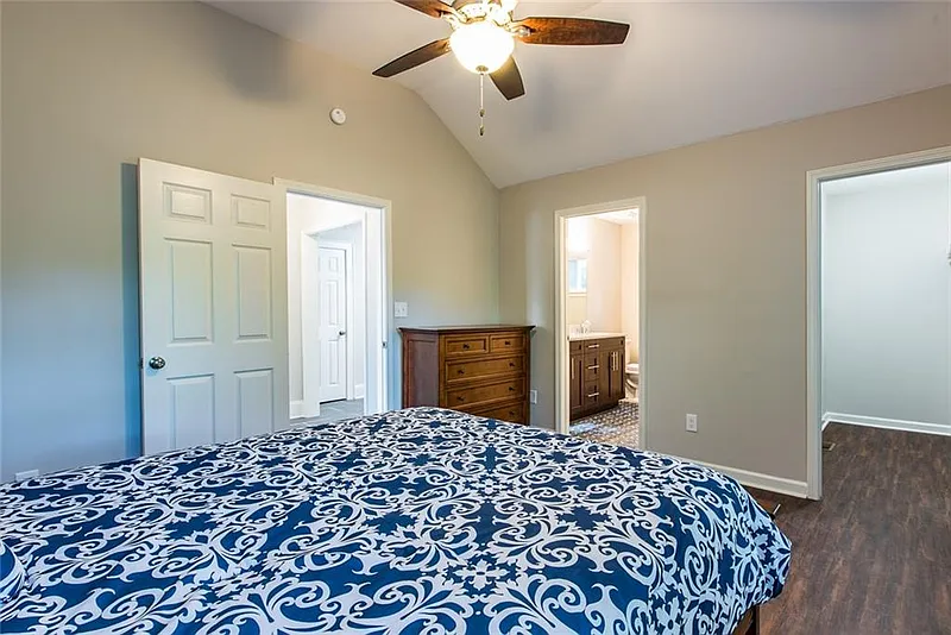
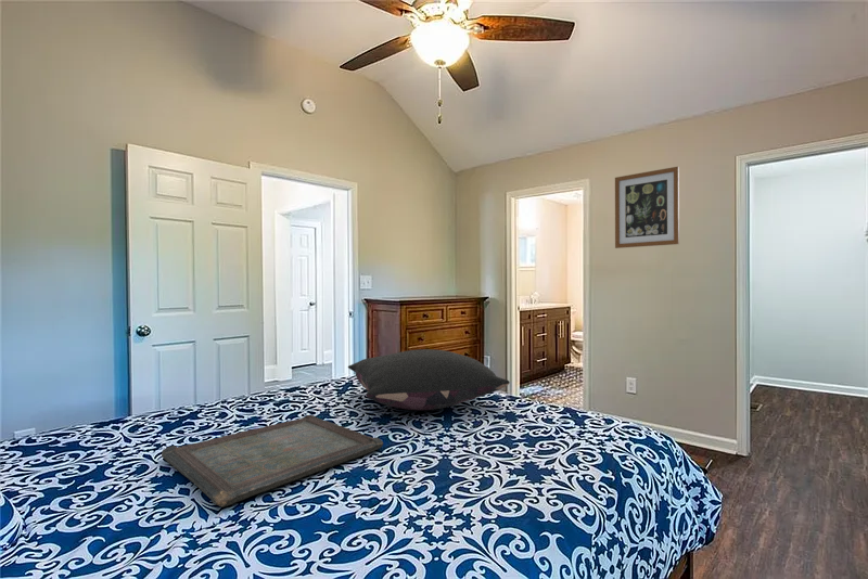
+ wall art [614,166,680,249]
+ serving tray [161,414,384,509]
+ pillow [347,348,511,411]
